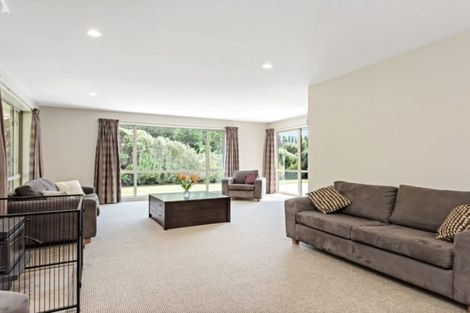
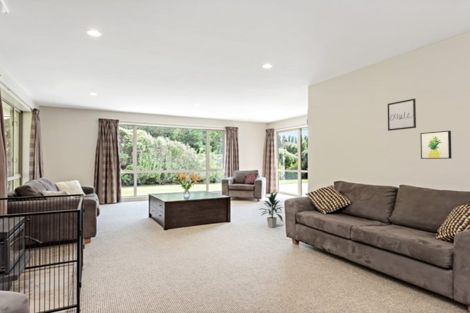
+ indoor plant [258,191,284,229]
+ wall art [419,130,453,160]
+ wall art [387,98,417,132]
